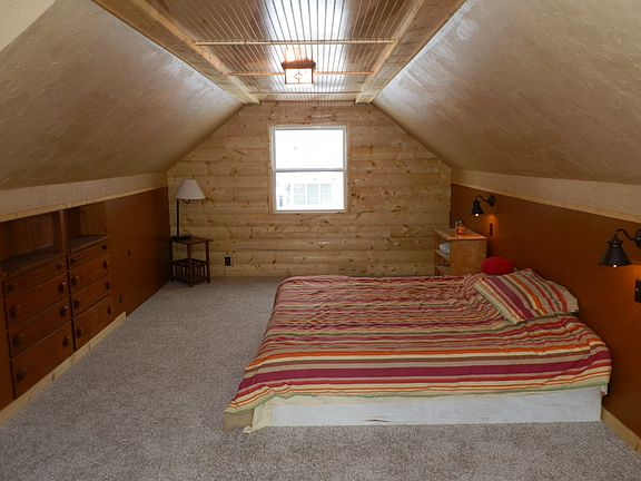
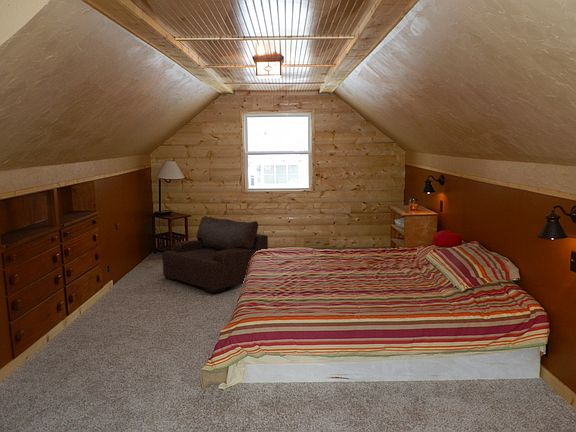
+ armchair [161,215,269,294]
